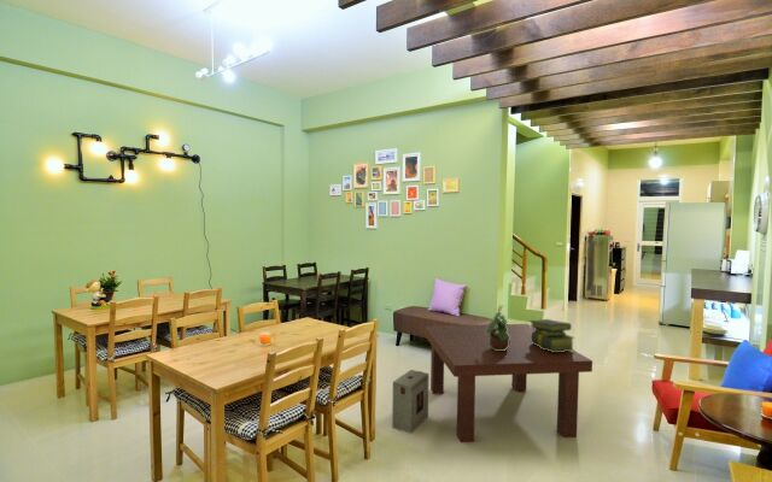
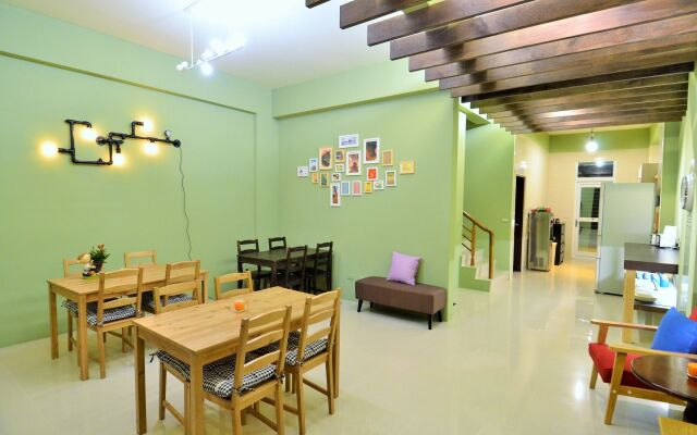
- stack of books [528,318,575,352]
- box [391,369,429,435]
- potted plant [486,304,510,351]
- coffee table [422,323,593,443]
